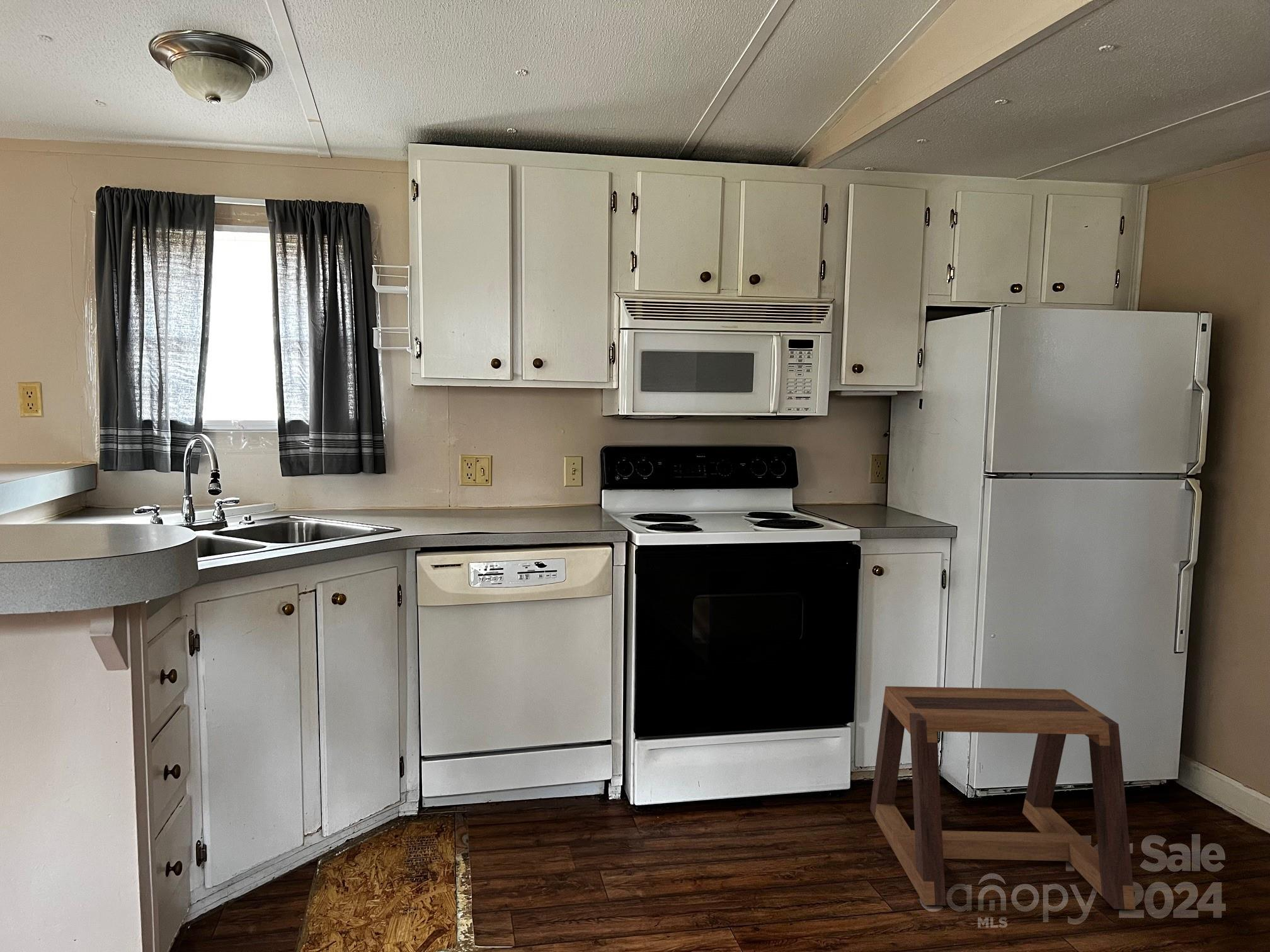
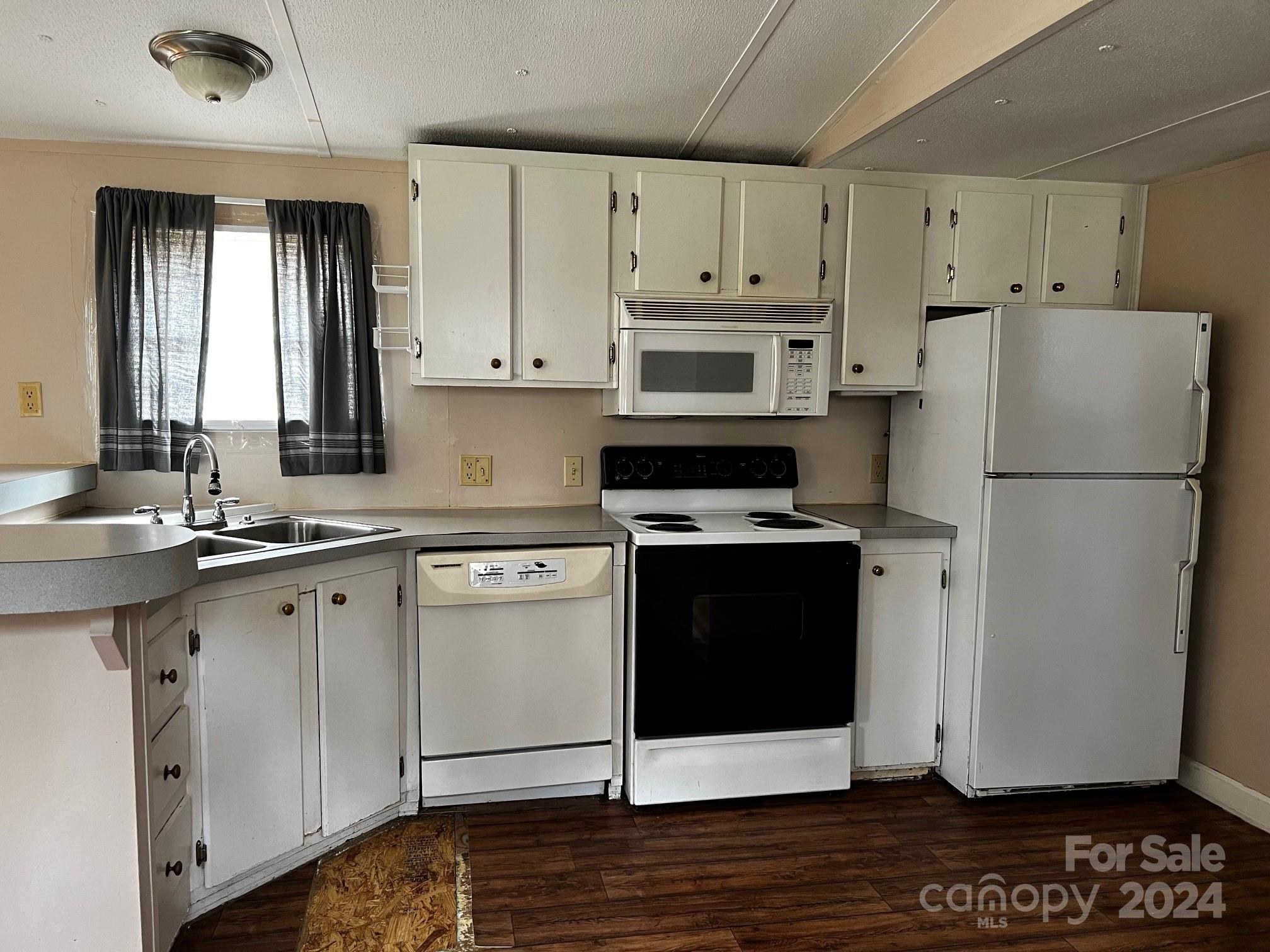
- stool [869,686,1136,910]
